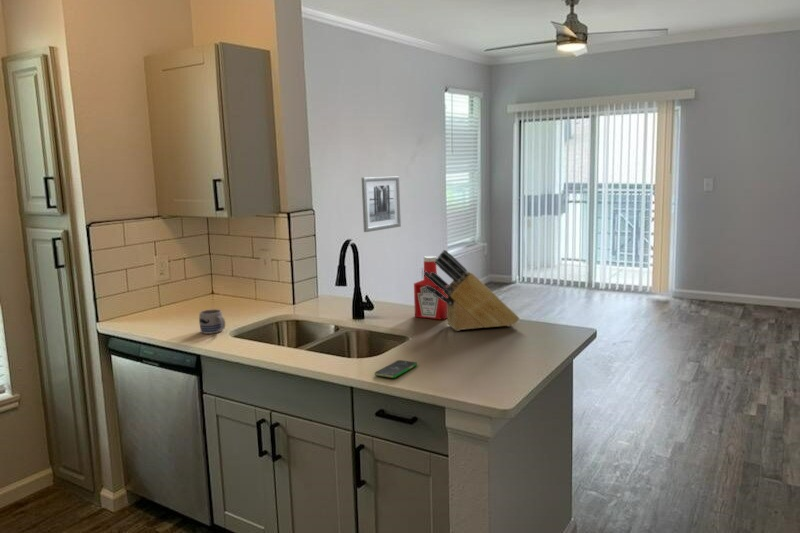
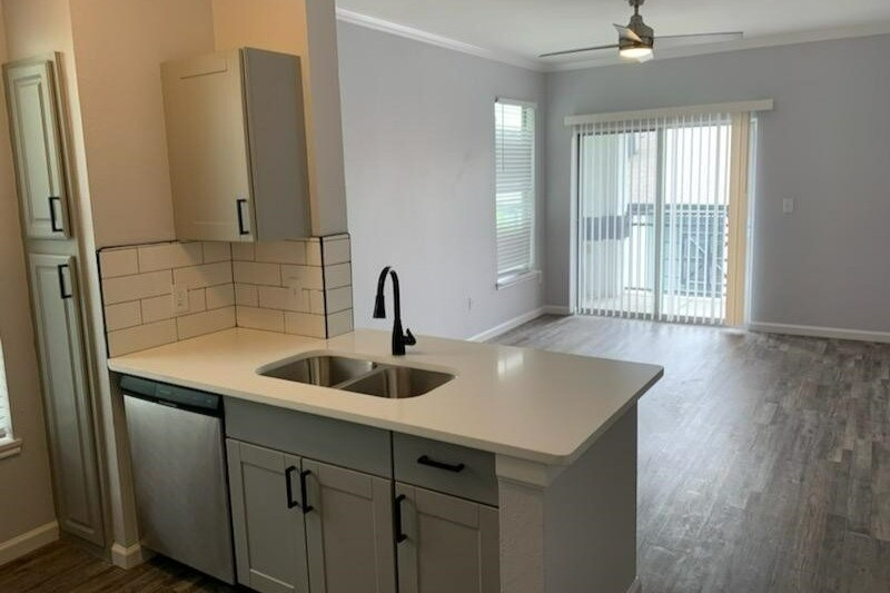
- knife block [423,249,520,332]
- mug [198,308,226,335]
- smartphone [374,359,418,379]
- soap bottle [413,255,448,320]
- wall art [361,175,402,233]
